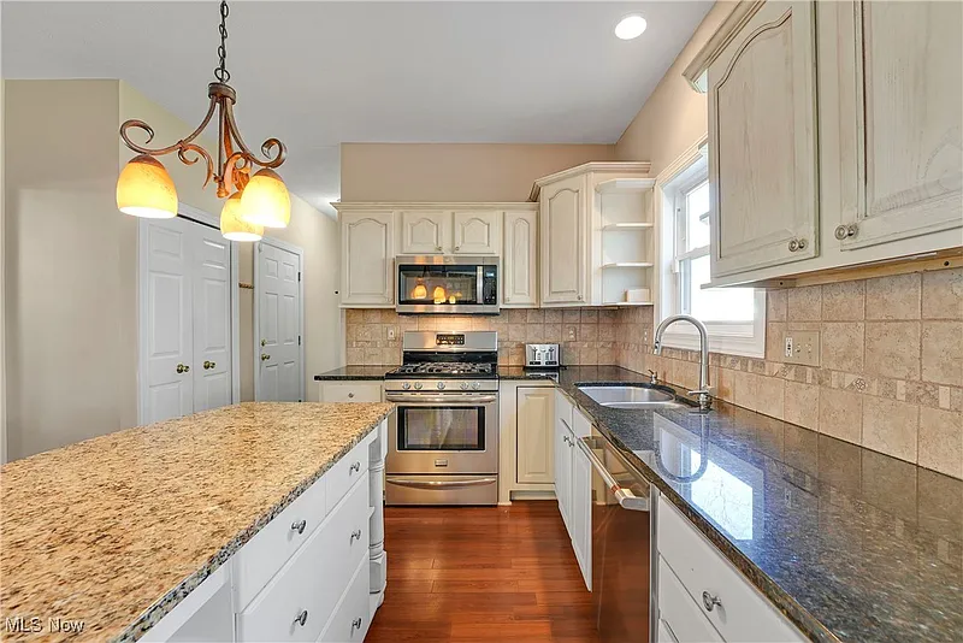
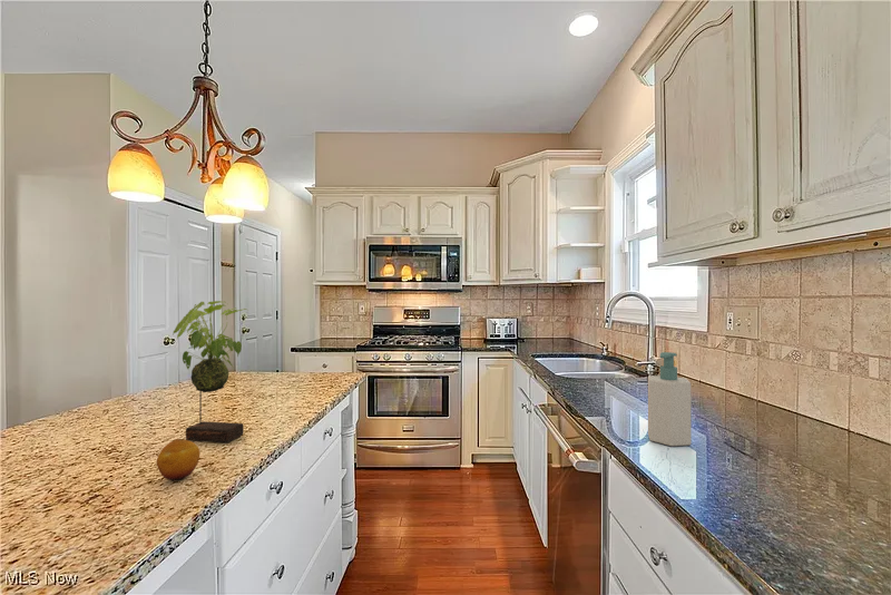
+ soap bottle [647,351,693,447]
+ fruit [156,438,202,482]
+ plant [173,300,249,443]
